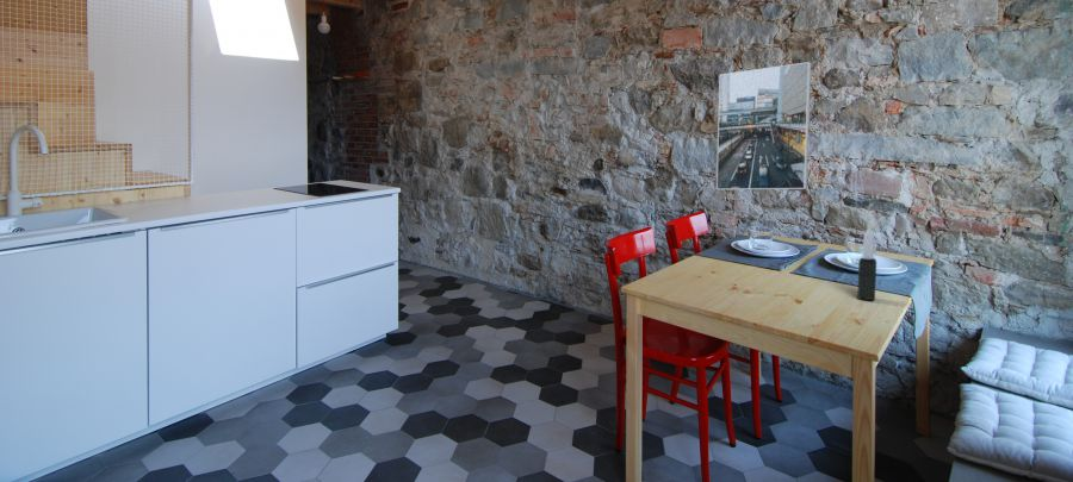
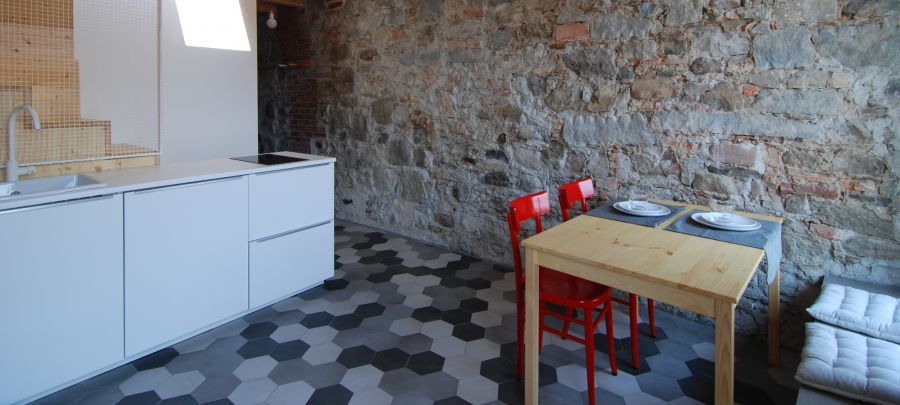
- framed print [715,61,812,190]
- candle [856,223,877,301]
